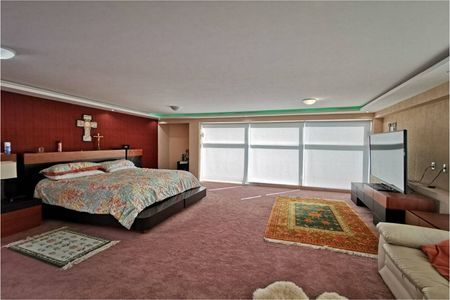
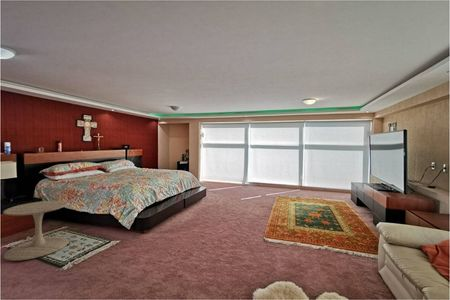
+ side table [2,200,69,262]
